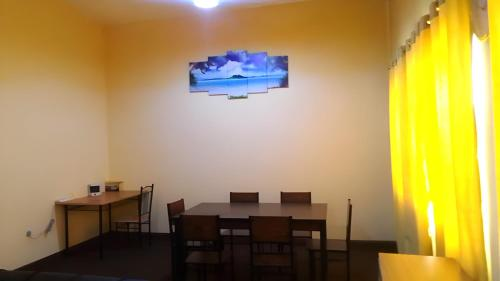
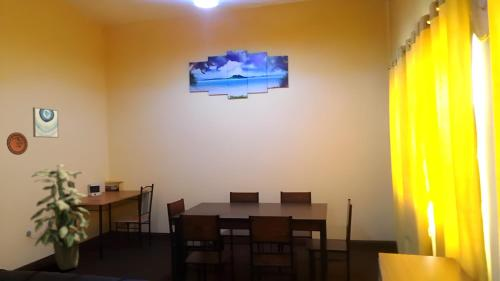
+ indoor plant [29,163,92,271]
+ wall art [32,106,59,139]
+ decorative plate [6,131,29,156]
